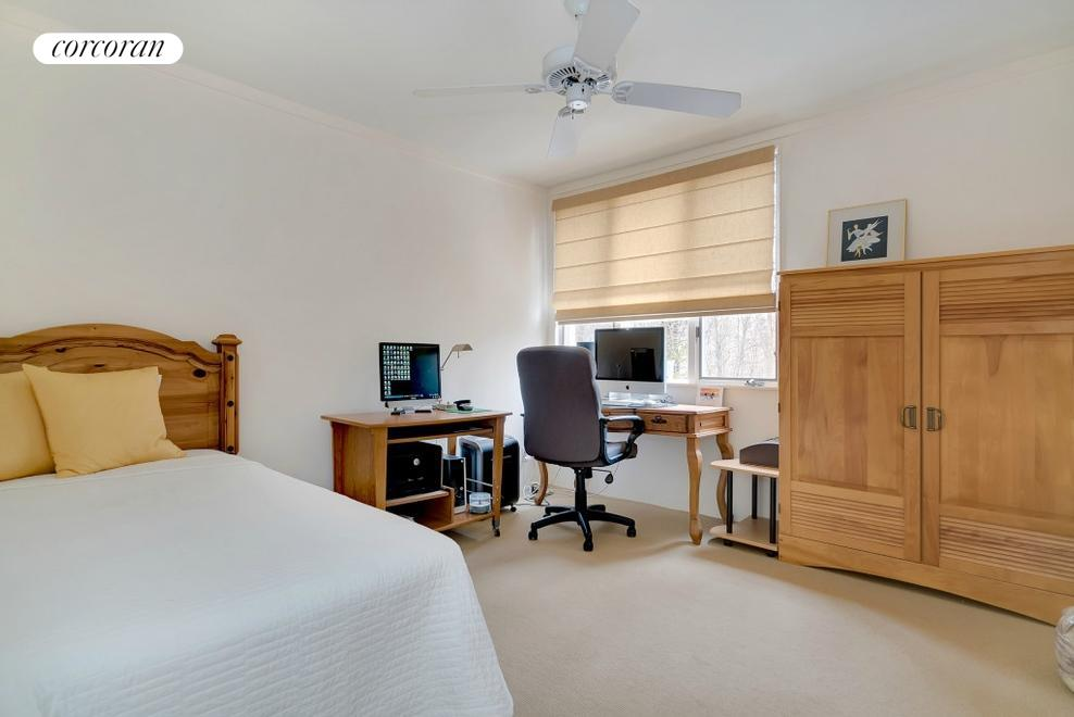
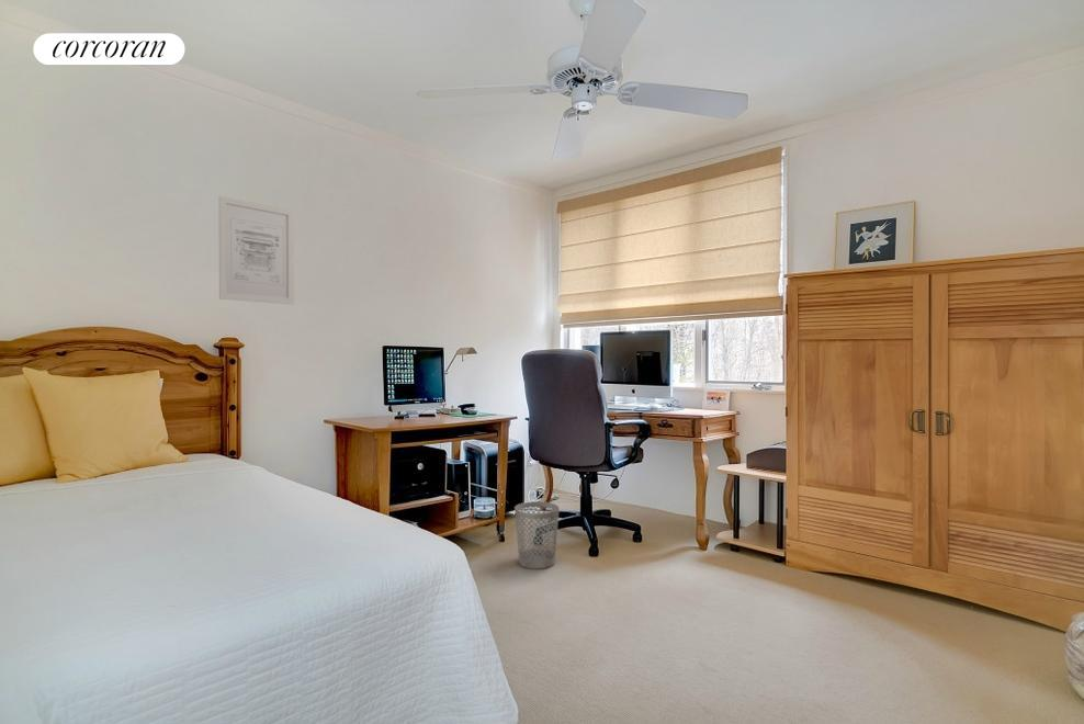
+ wastebasket [513,500,561,569]
+ wall art [218,195,295,305]
